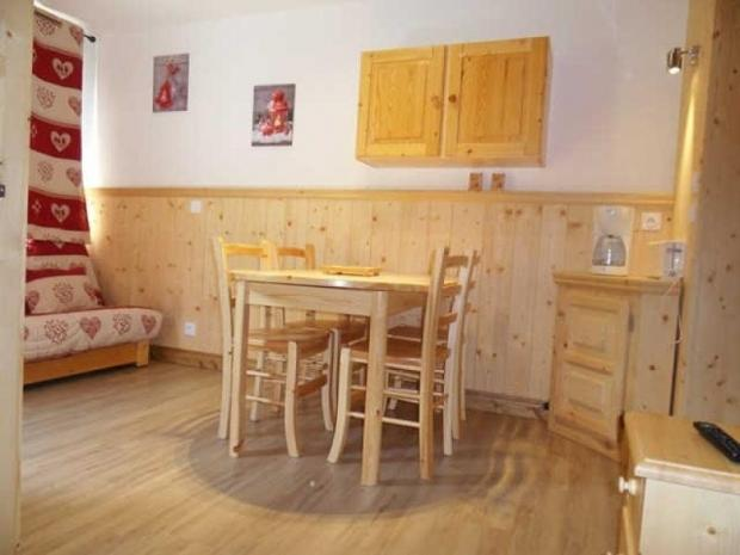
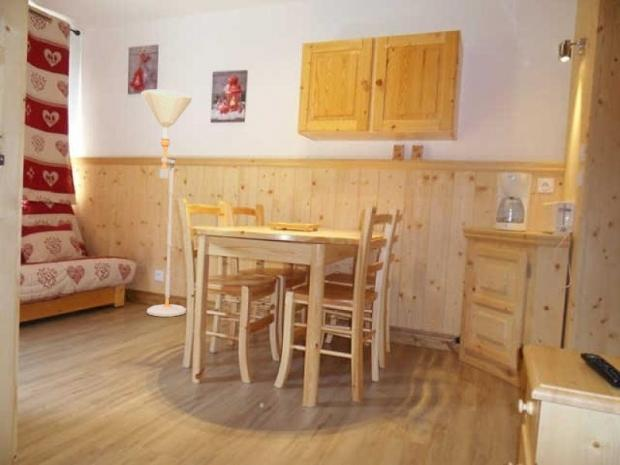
+ floor lamp [140,89,192,318]
